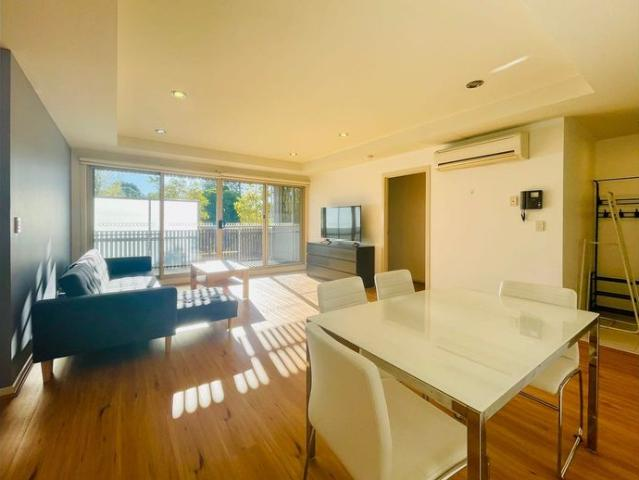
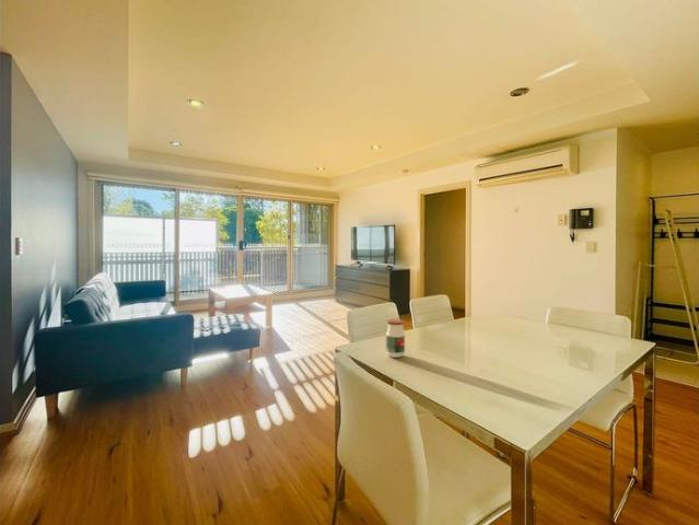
+ jar [385,318,406,359]
